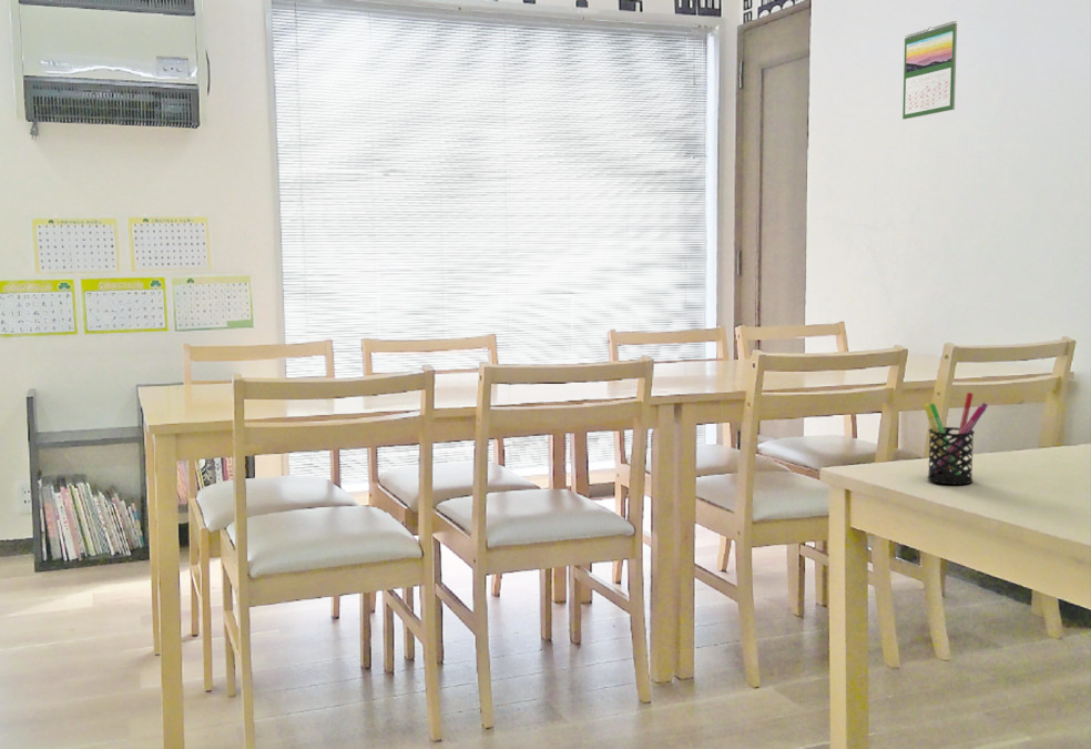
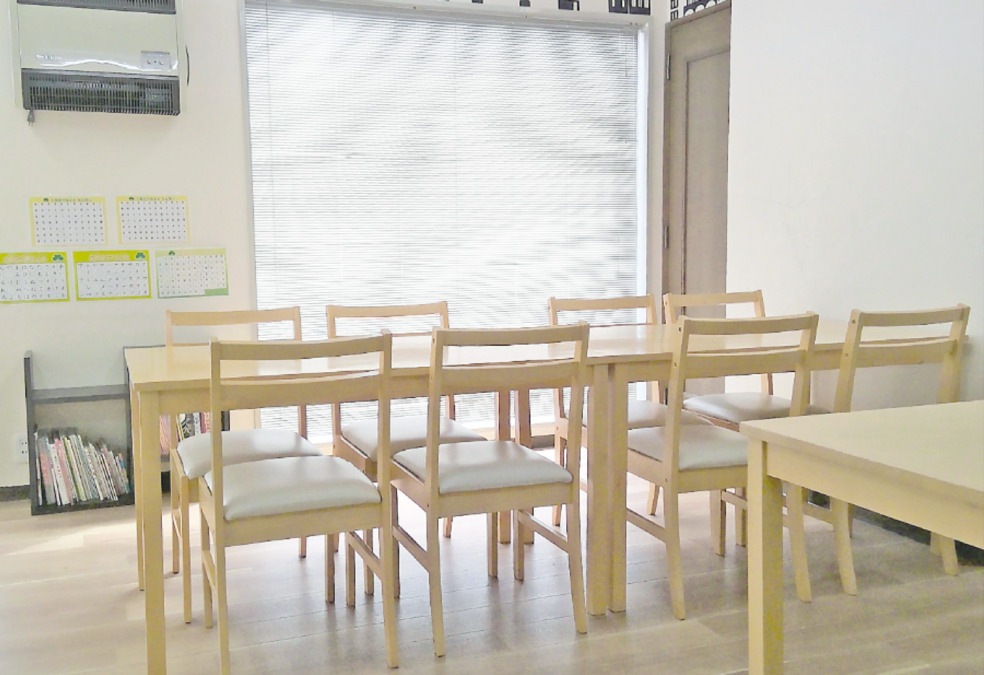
- pen holder [922,392,989,485]
- calendar [901,20,958,120]
